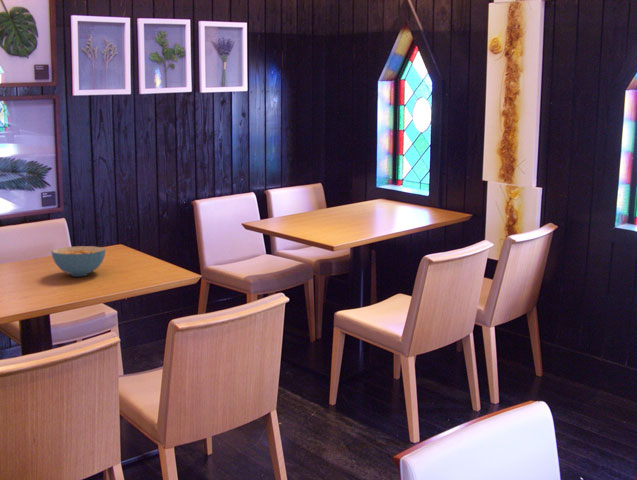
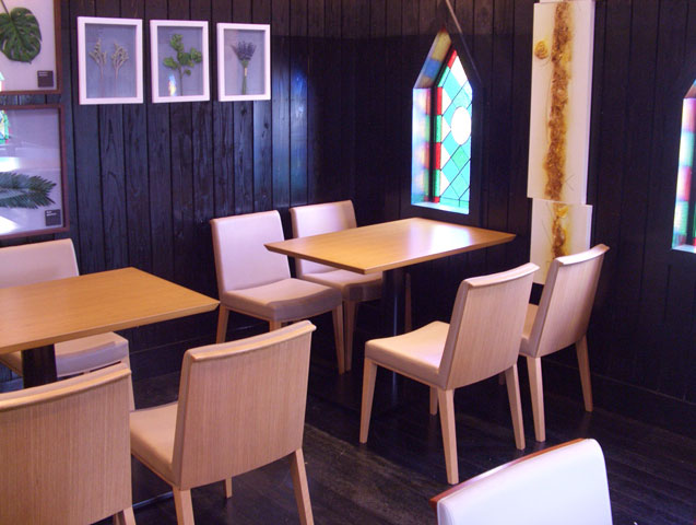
- cereal bowl [50,245,106,277]
